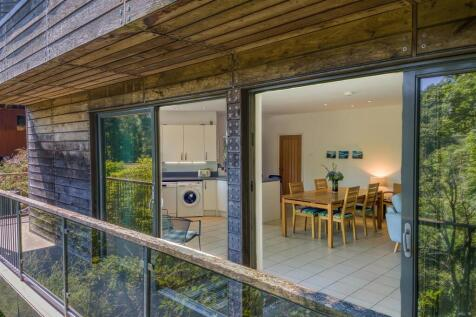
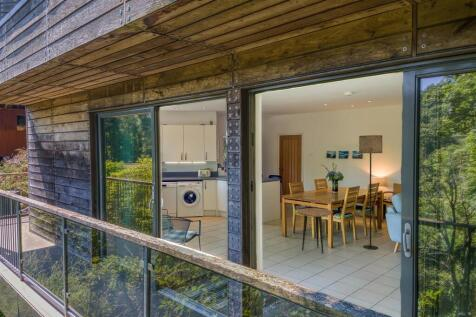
+ side table [296,207,333,254]
+ floor lamp [358,134,383,251]
